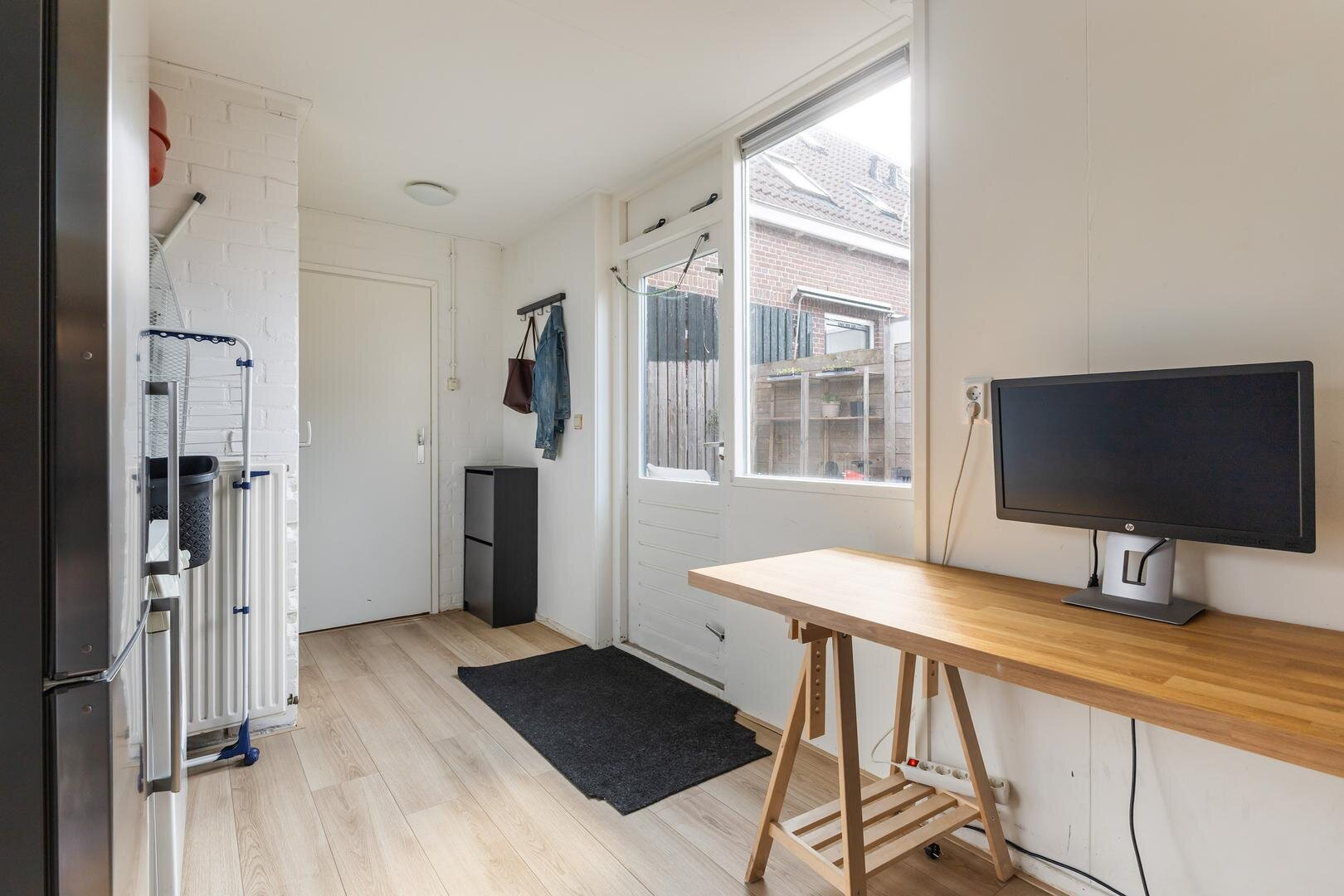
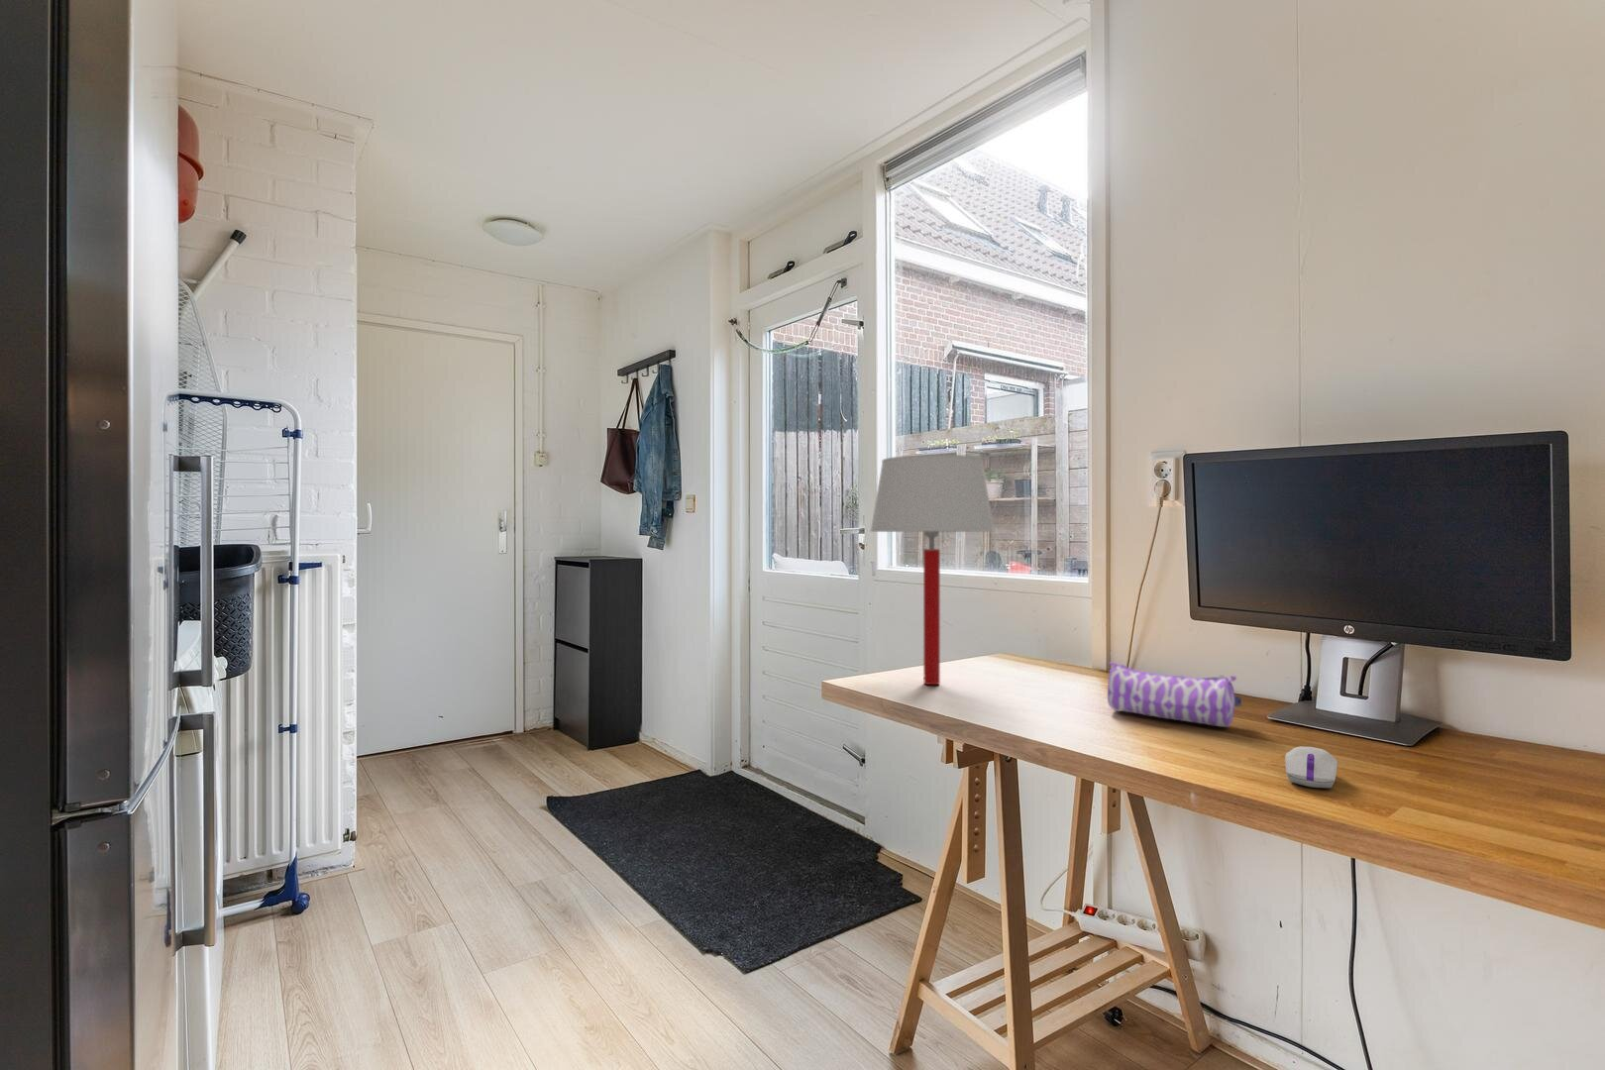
+ computer mouse [1284,745,1339,788]
+ table lamp [869,454,996,685]
+ pencil case [1107,660,1242,728]
